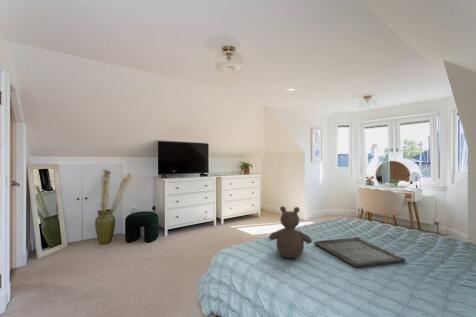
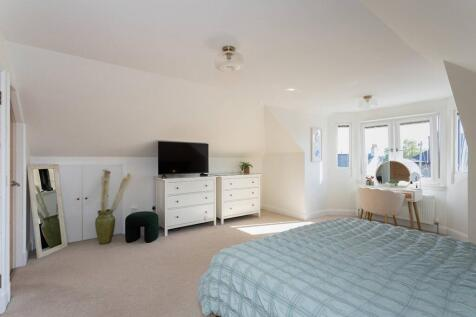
- teddy bear [268,205,313,259]
- serving tray [313,236,407,269]
